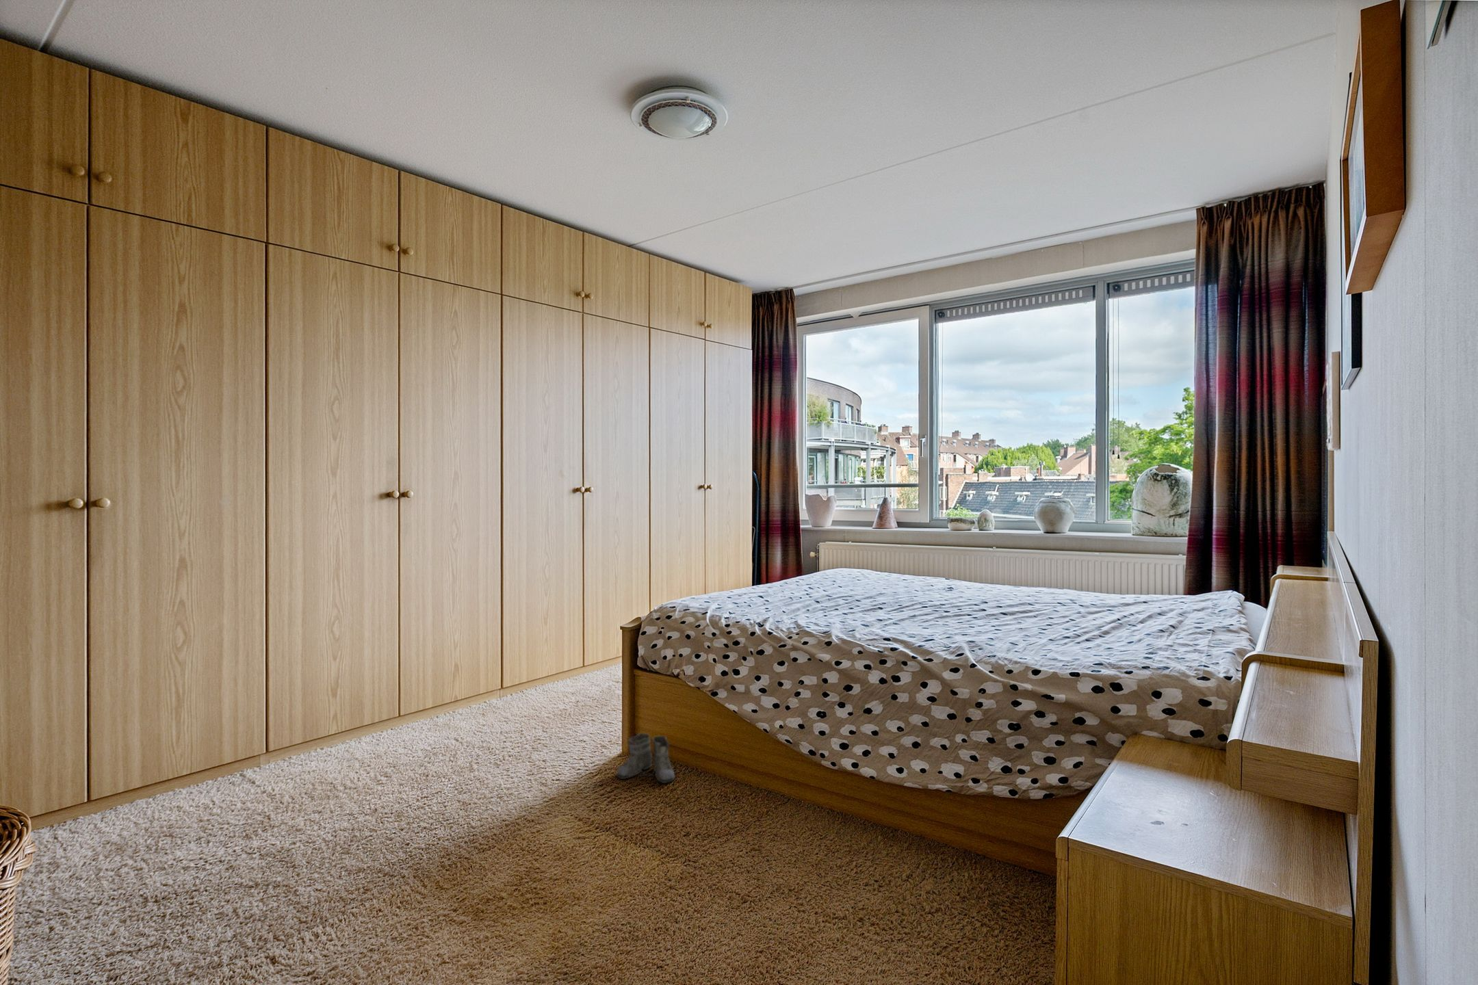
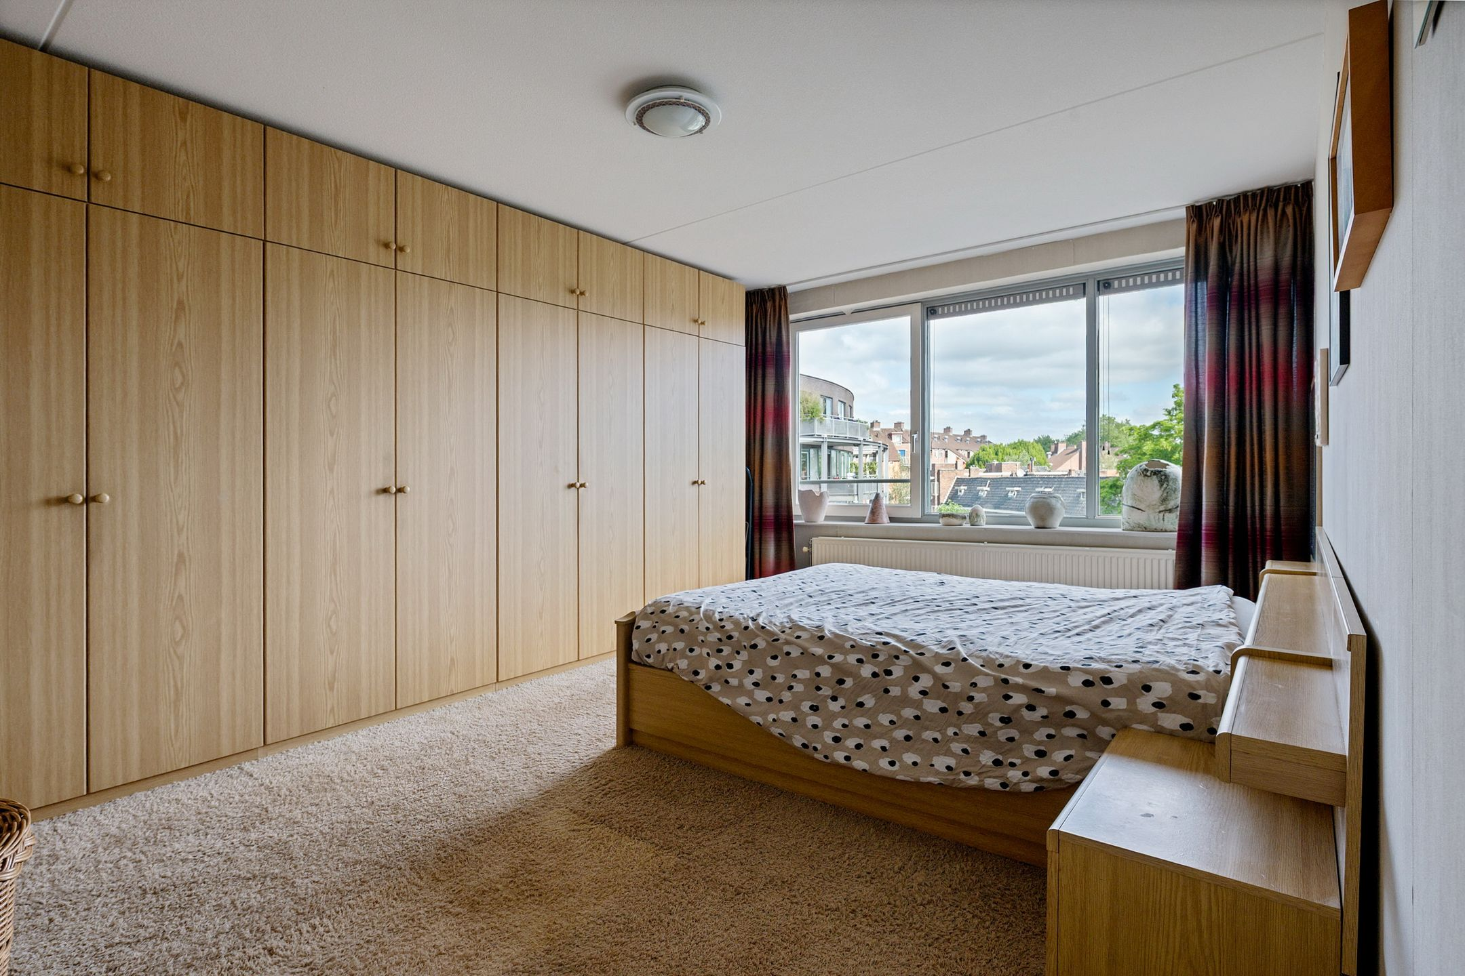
- boots [616,732,679,784]
